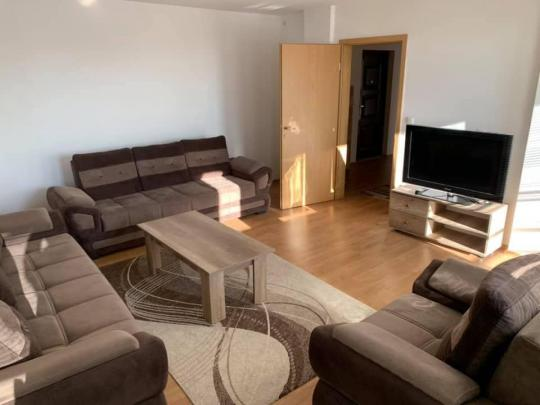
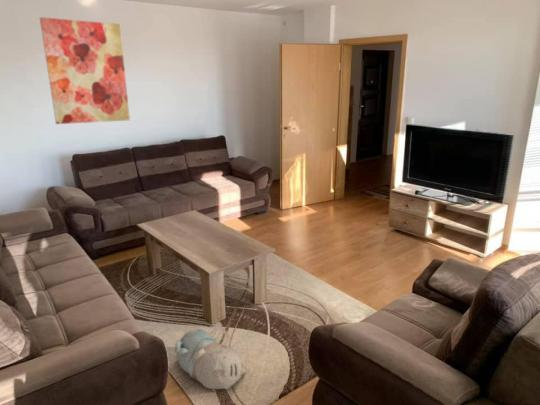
+ plush toy [174,328,247,390]
+ wall art [39,16,131,125]
